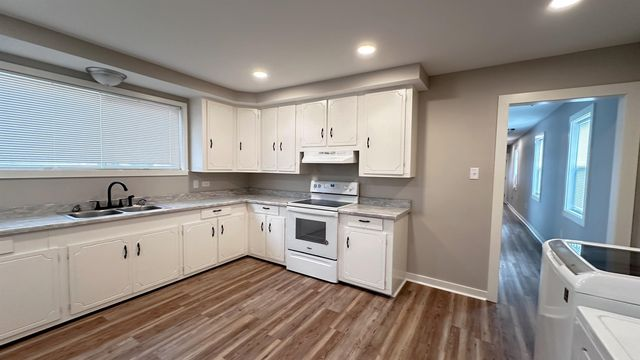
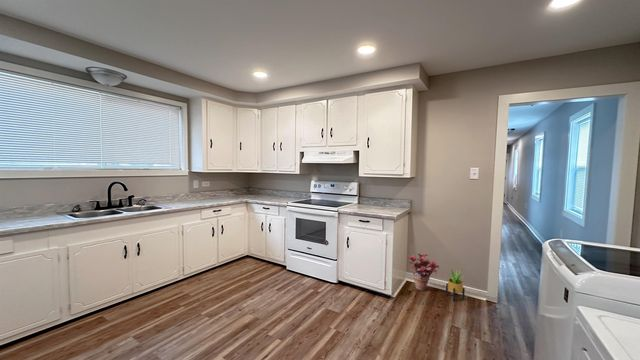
+ potted plant [445,269,466,302]
+ potted plant [406,253,440,292]
